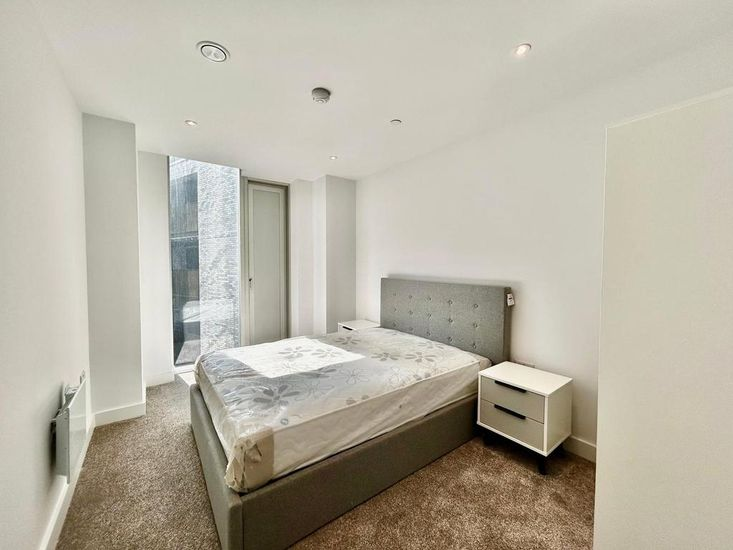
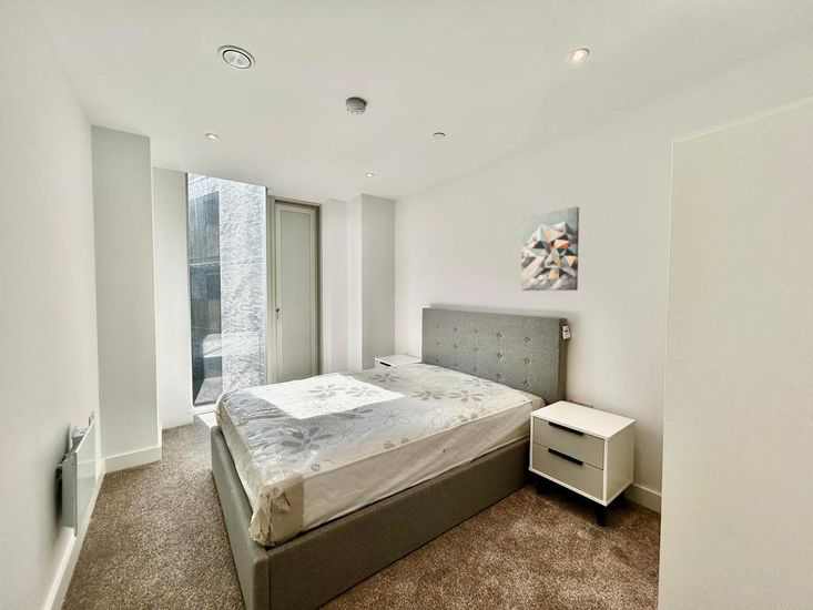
+ wall art [520,206,580,292]
